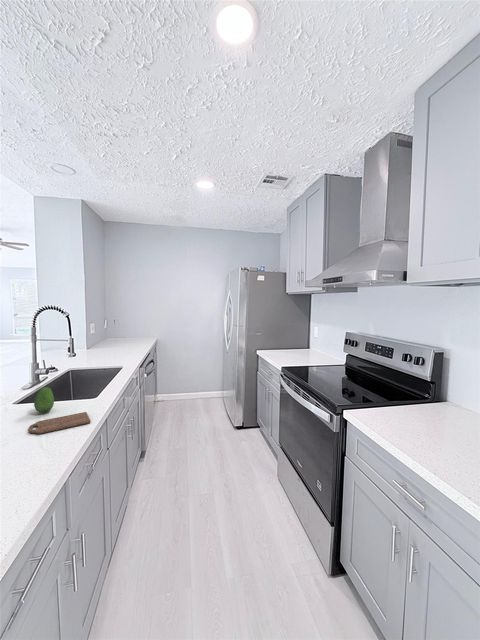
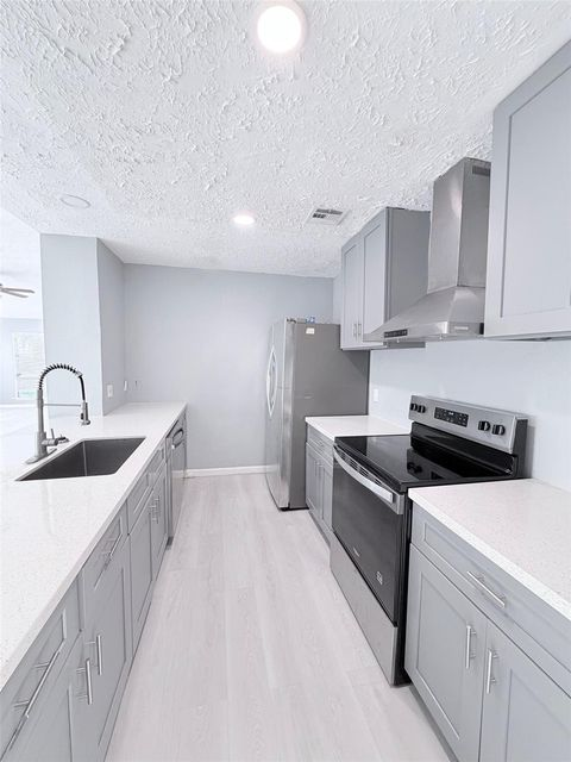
- fruit [33,386,55,414]
- cutting board [28,411,92,435]
